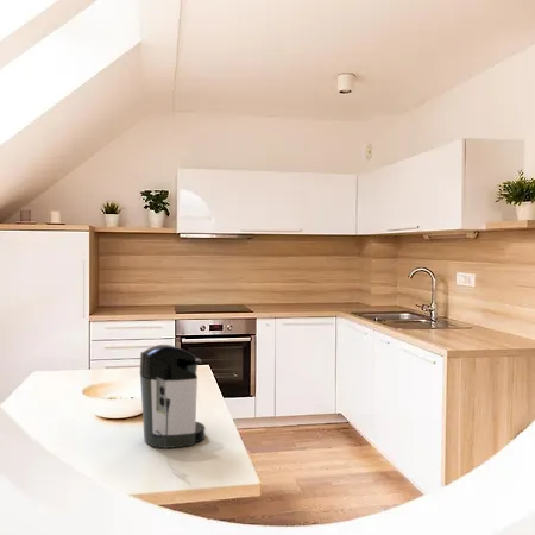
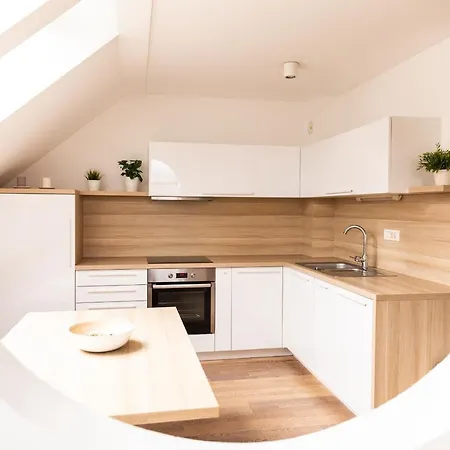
- coffee maker [139,344,206,451]
